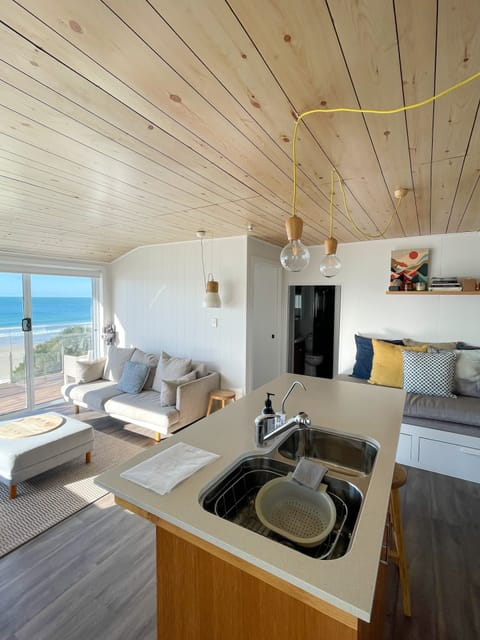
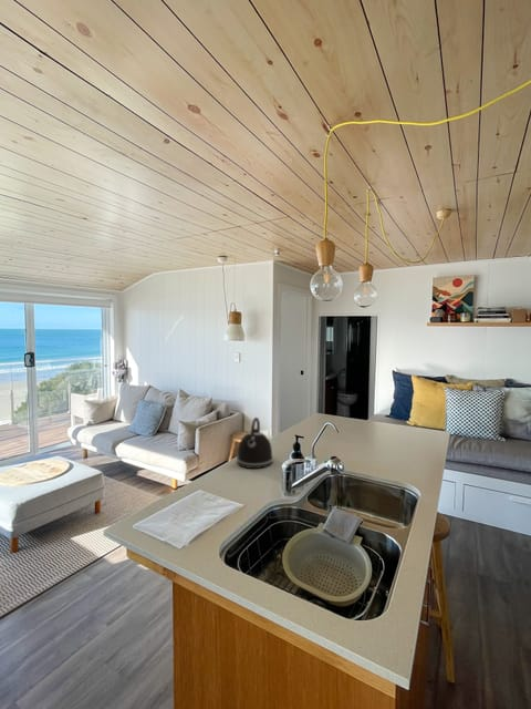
+ kettle [236,417,274,470]
